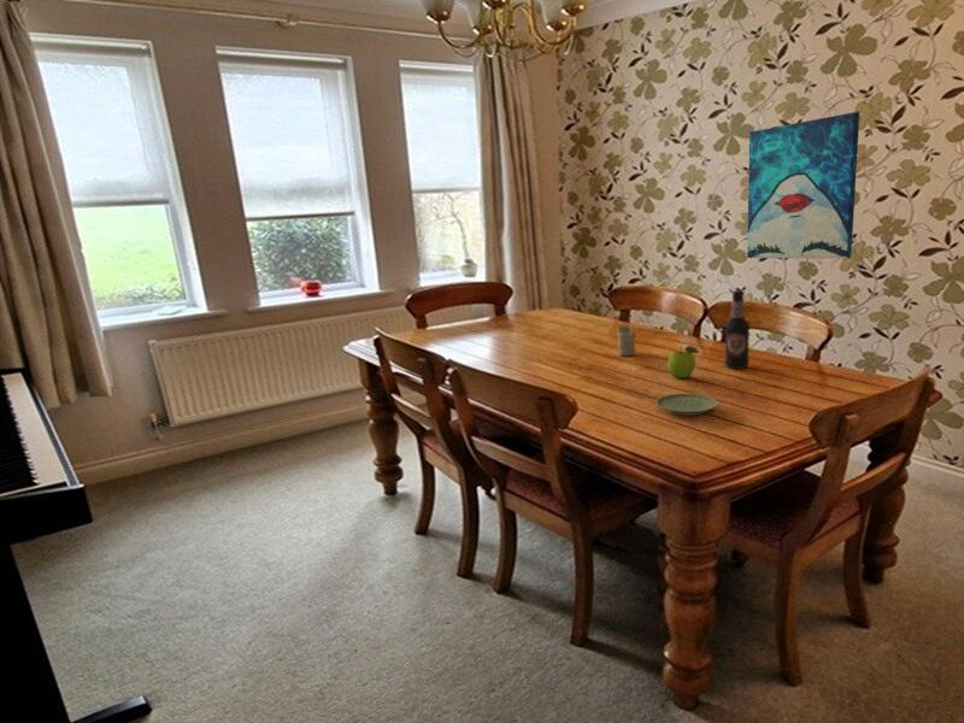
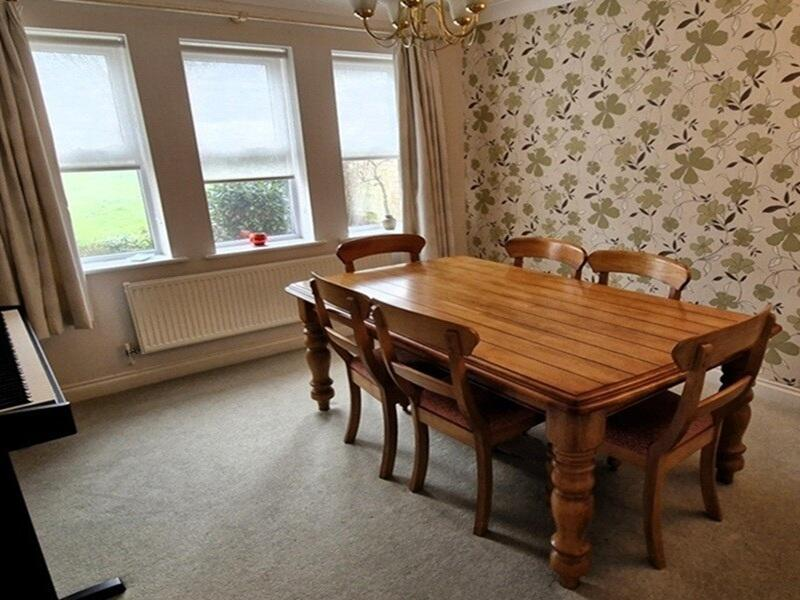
- candle [616,324,637,357]
- wall art [746,111,860,259]
- bottle [724,289,751,370]
- plate [654,393,718,416]
- fruit [666,345,700,380]
